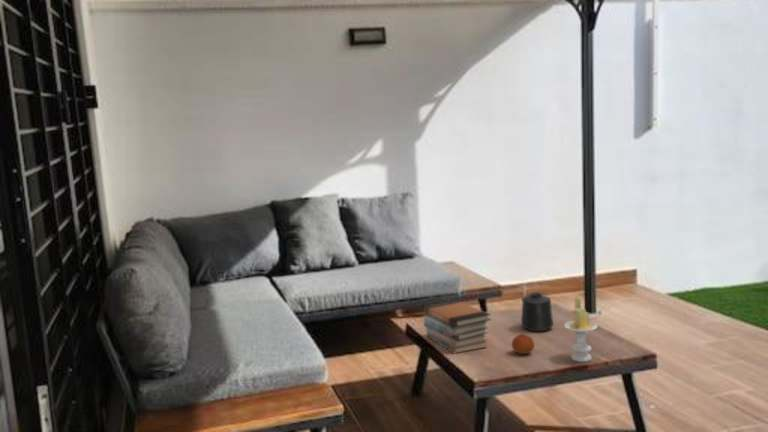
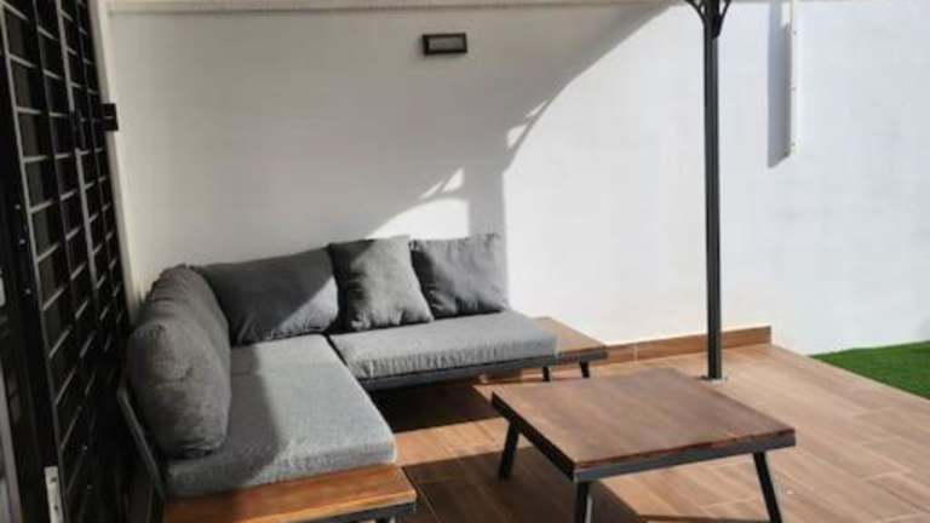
- mug [520,291,554,332]
- fruit [511,333,535,355]
- book stack [423,299,492,355]
- candle [563,294,599,363]
